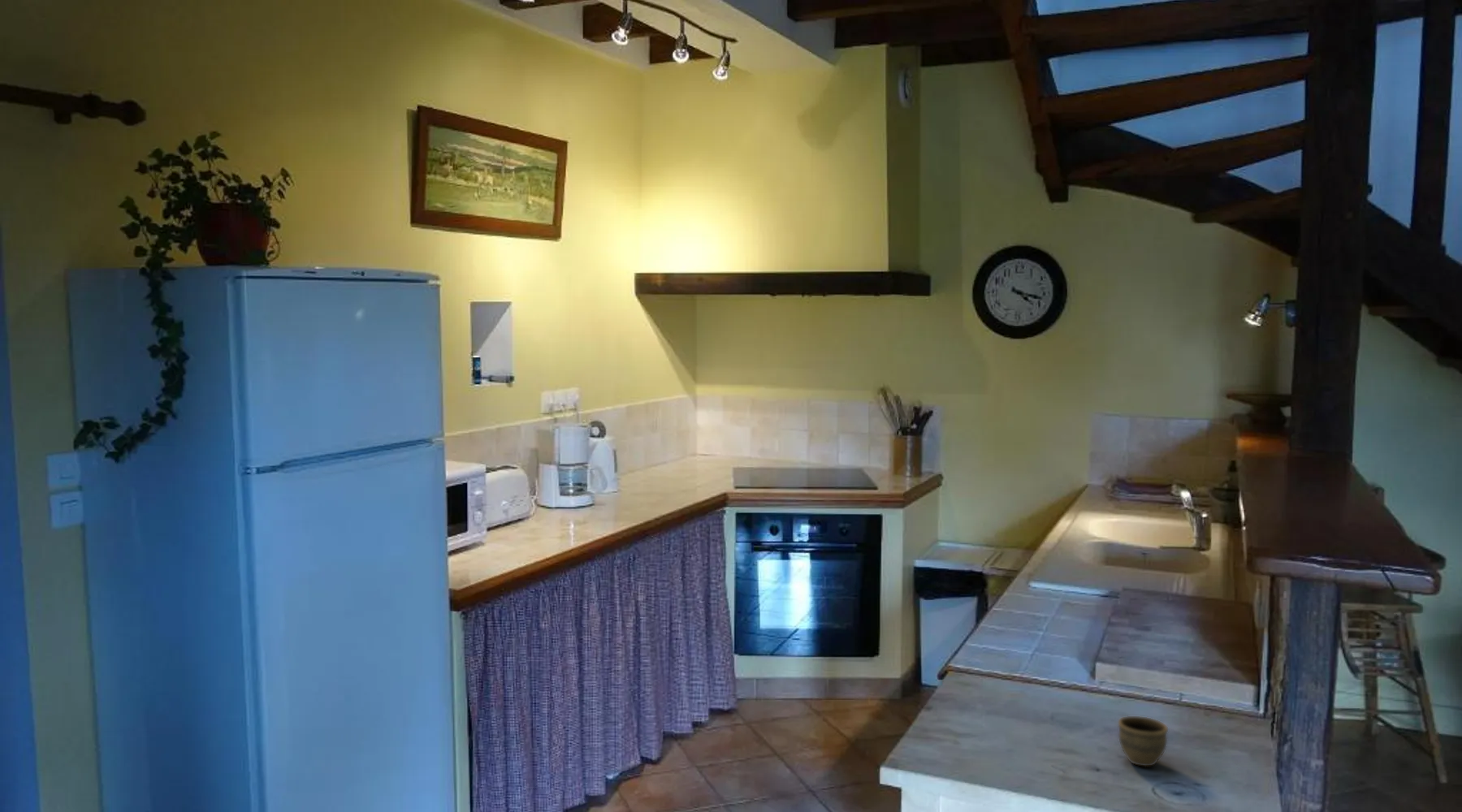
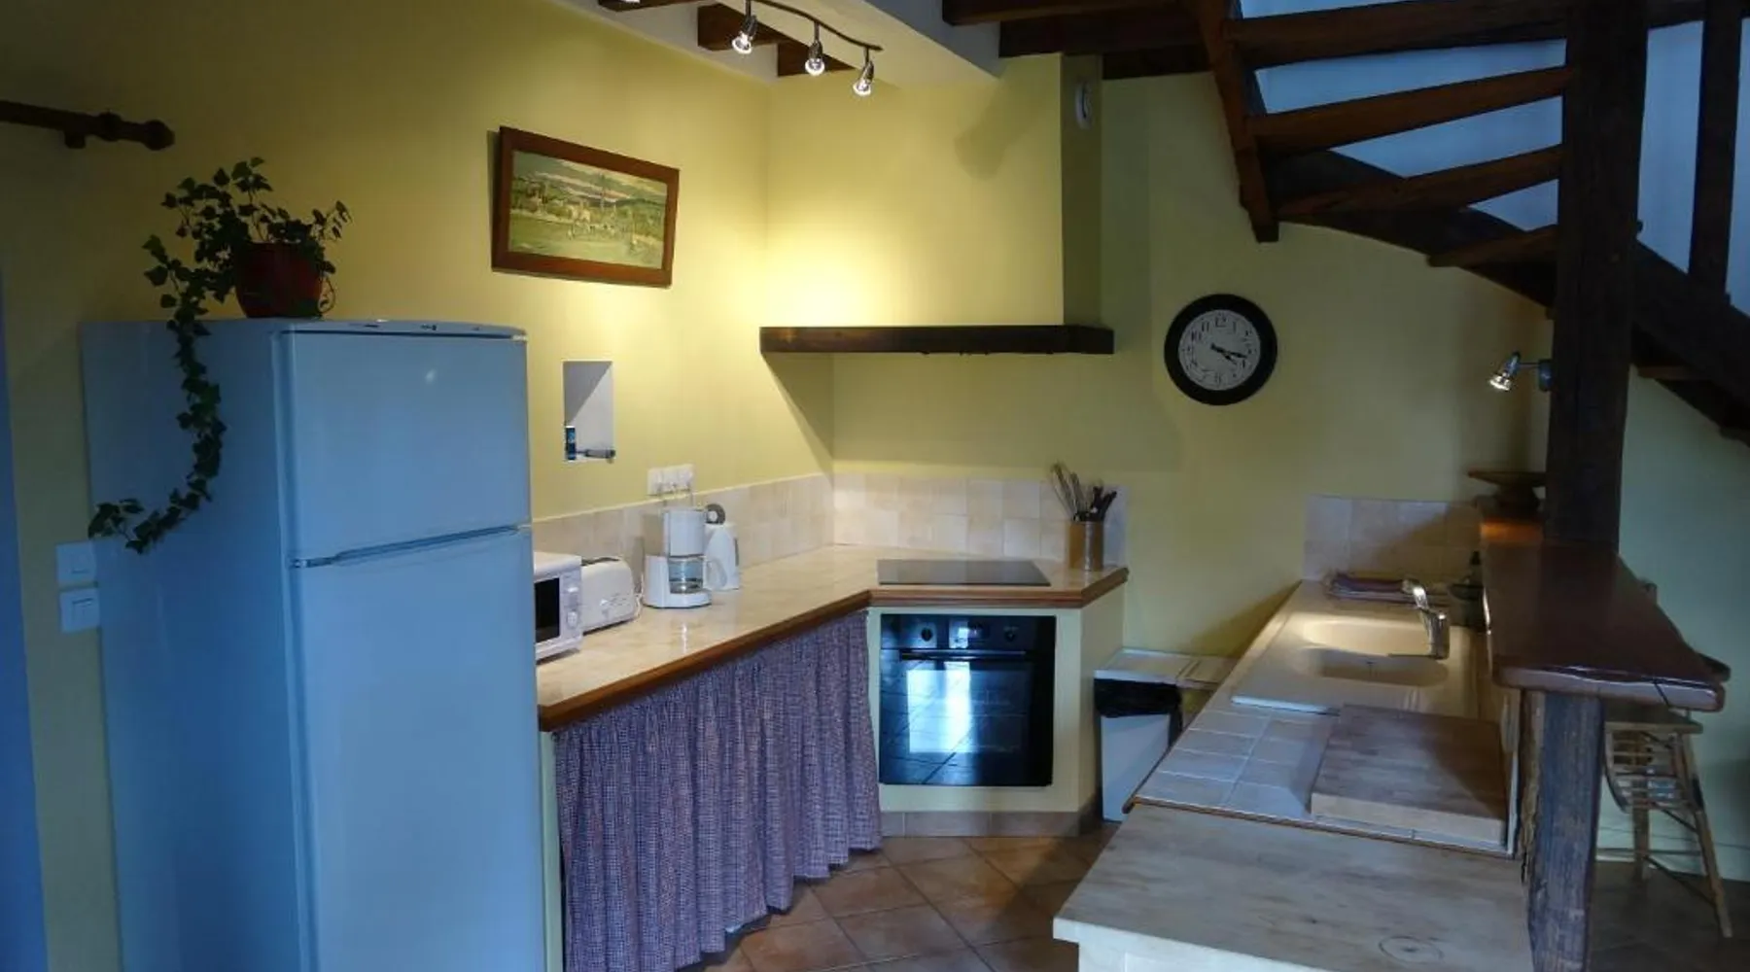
- cup [1118,715,1169,767]
